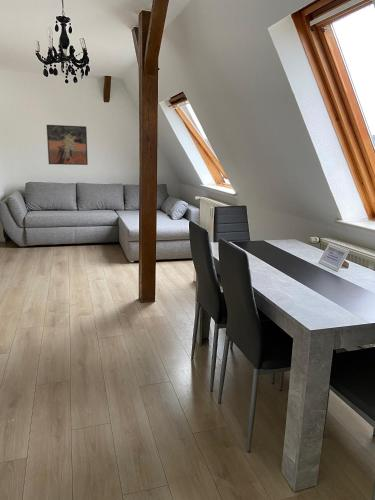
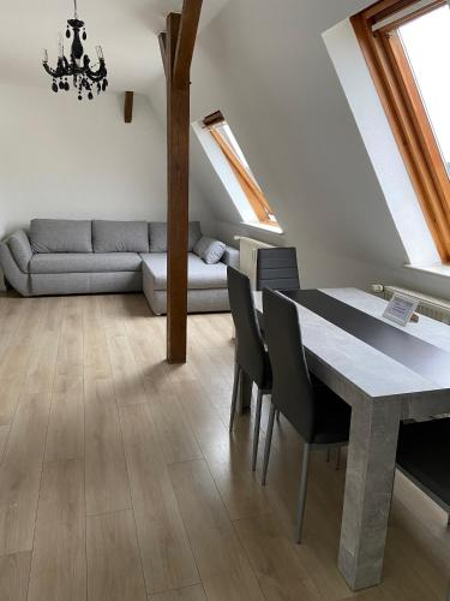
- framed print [46,124,89,166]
